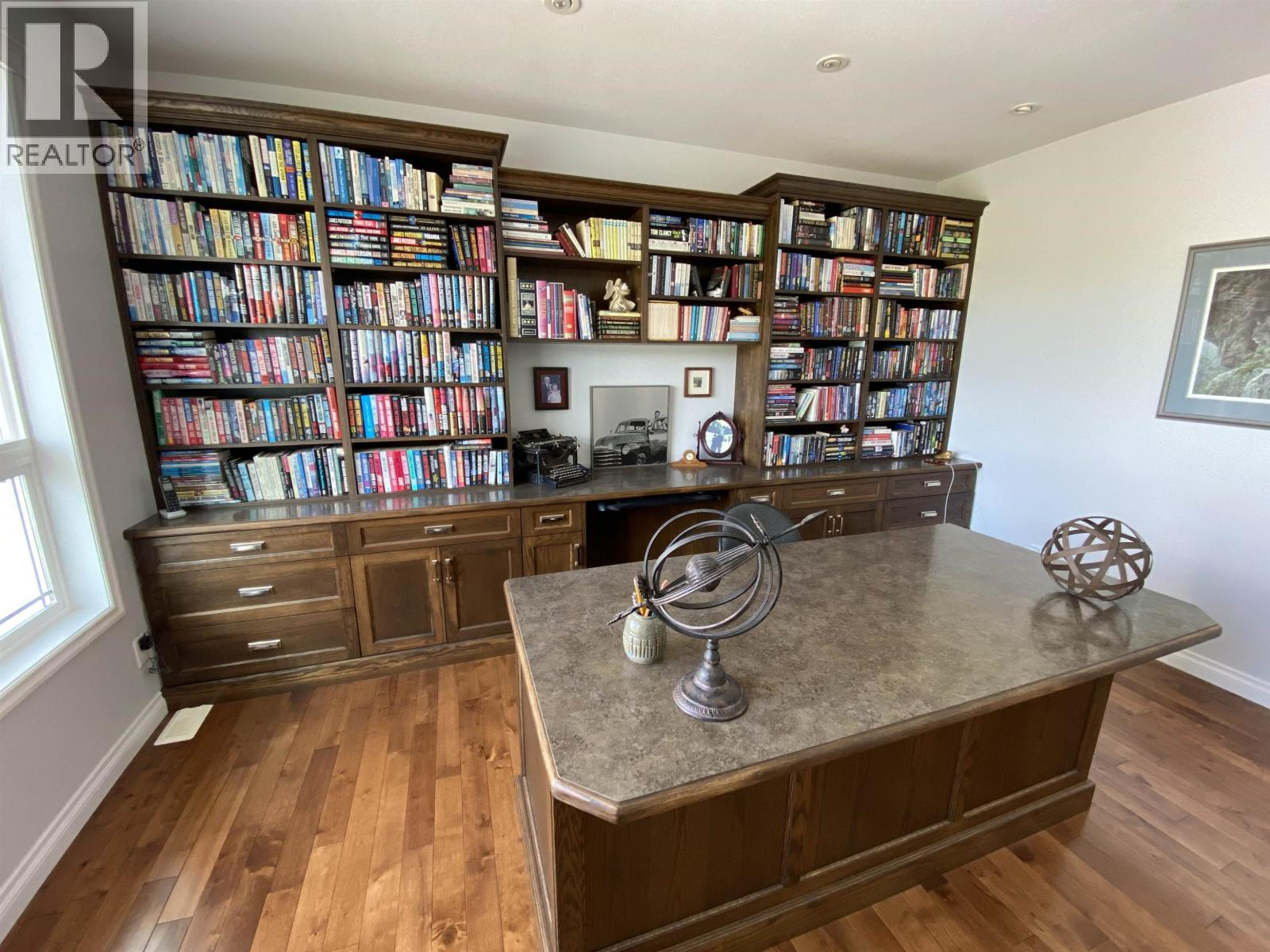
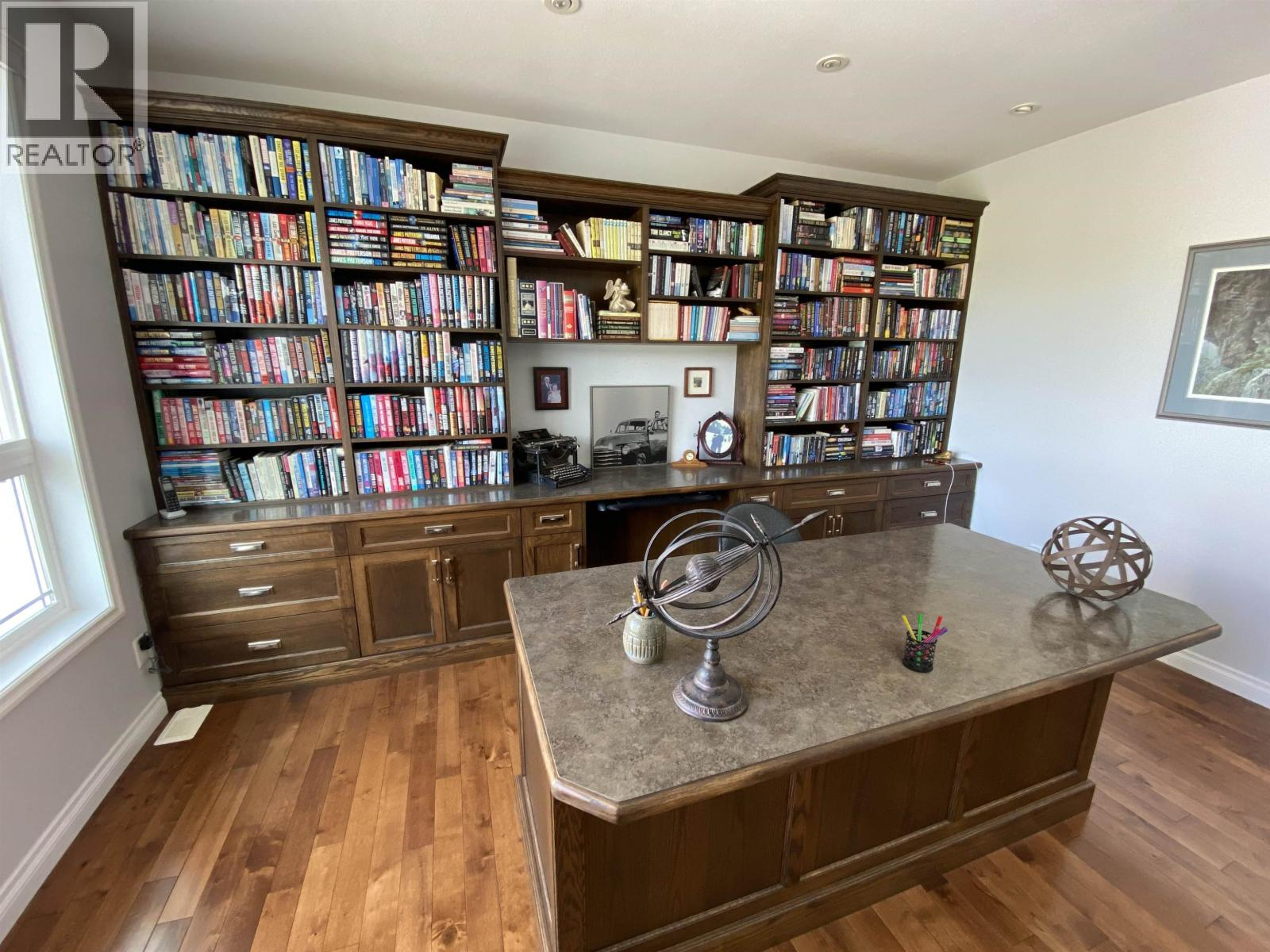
+ pen holder [902,613,949,674]
